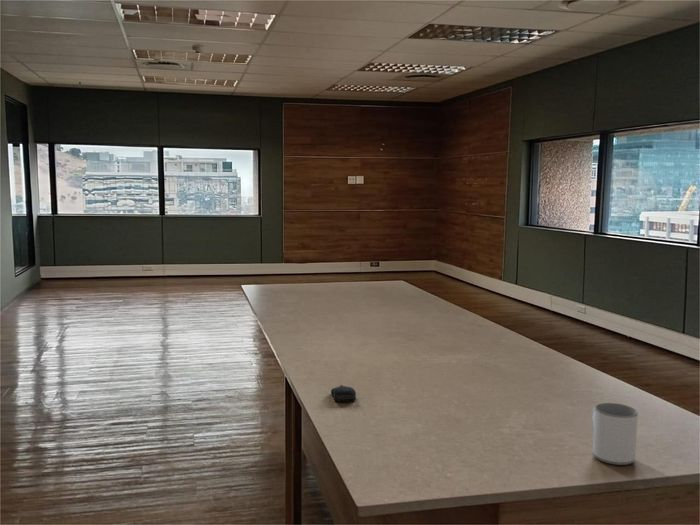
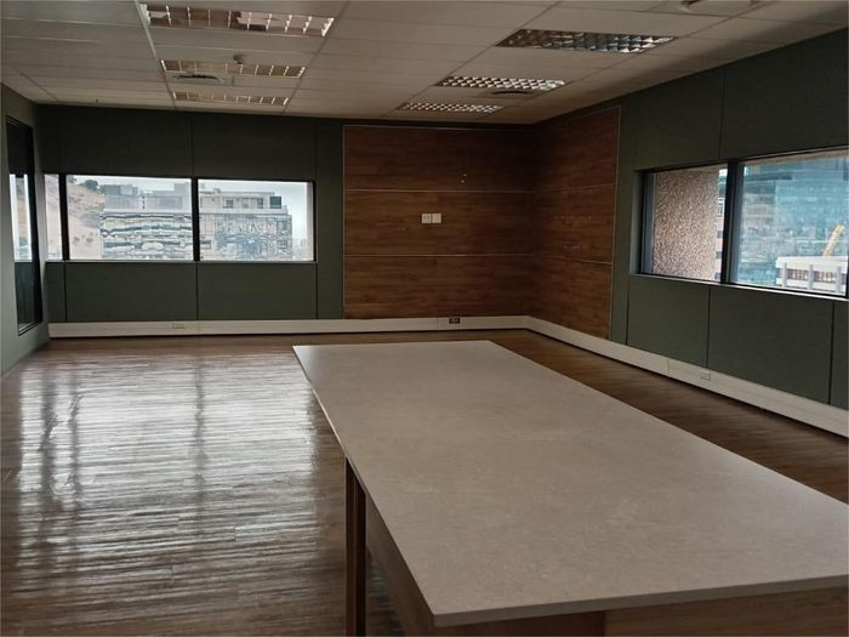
- computer mouse [330,384,357,402]
- mug [590,402,639,466]
